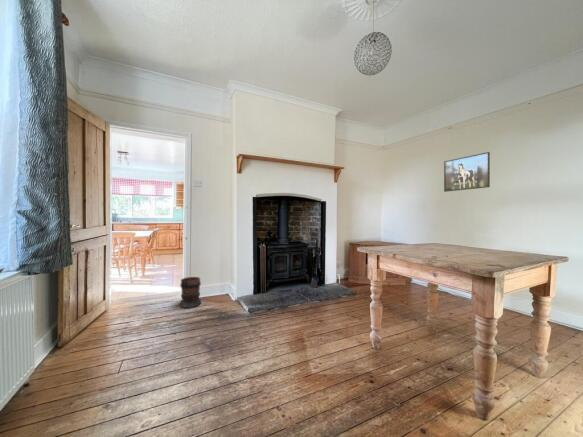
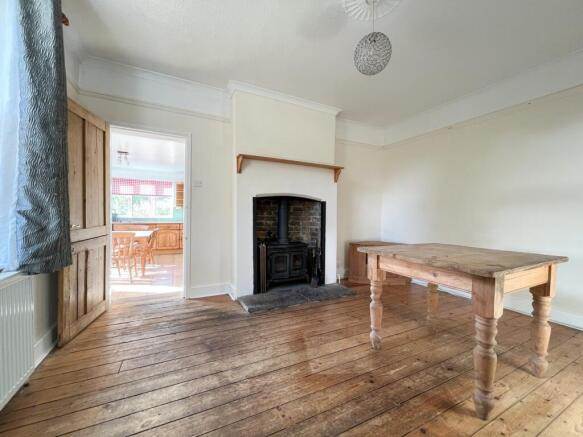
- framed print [443,151,491,193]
- wooden barrel [179,276,202,309]
